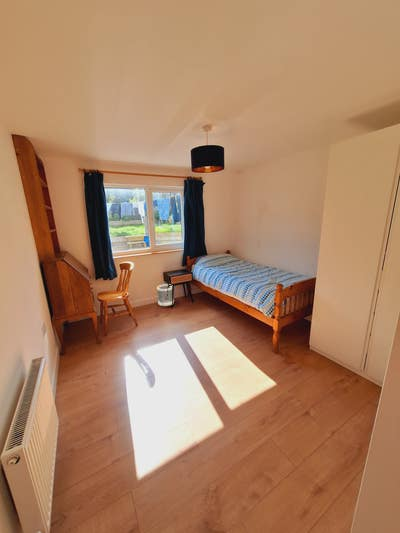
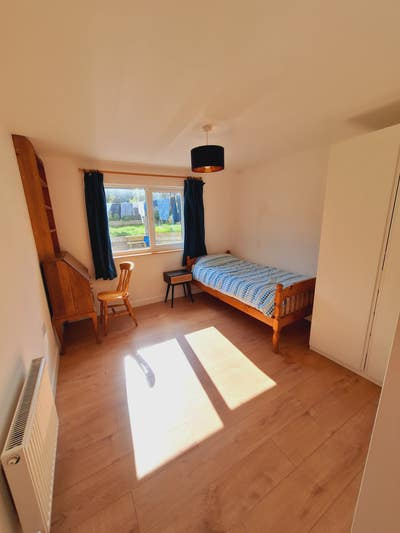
- wastebasket [156,283,175,307]
